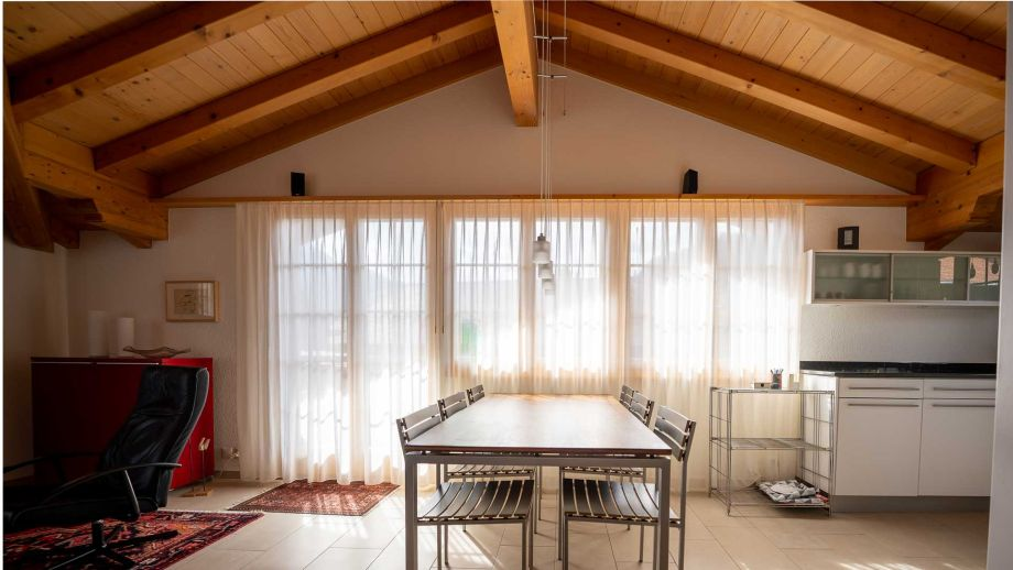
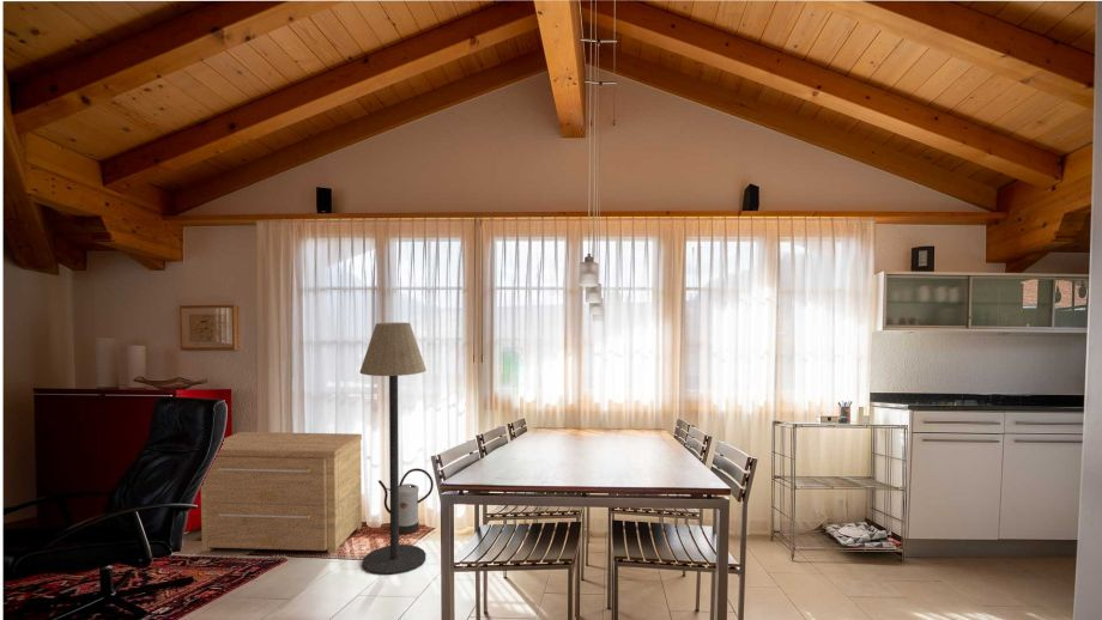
+ floor lamp [358,321,428,576]
+ watering can [377,467,435,535]
+ side table [200,431,363,554]
